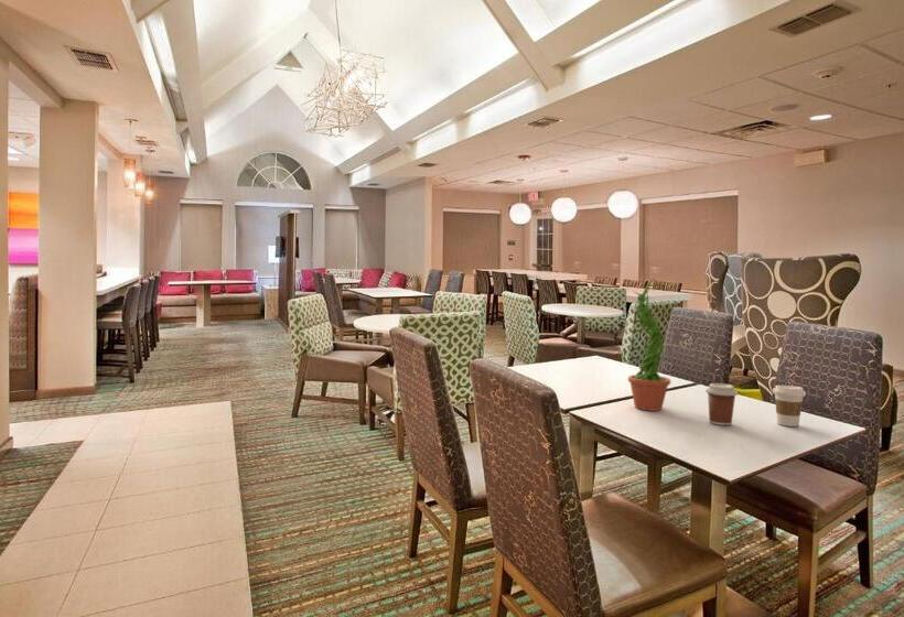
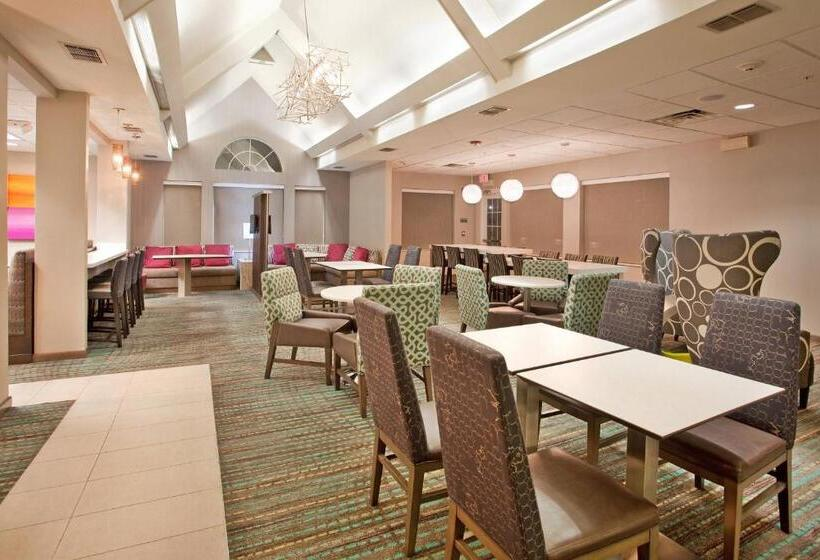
- coffee cup [704,382,739,426]
- coffee cup [772,385,807,427]
- potted plant [627,278,671,412]
